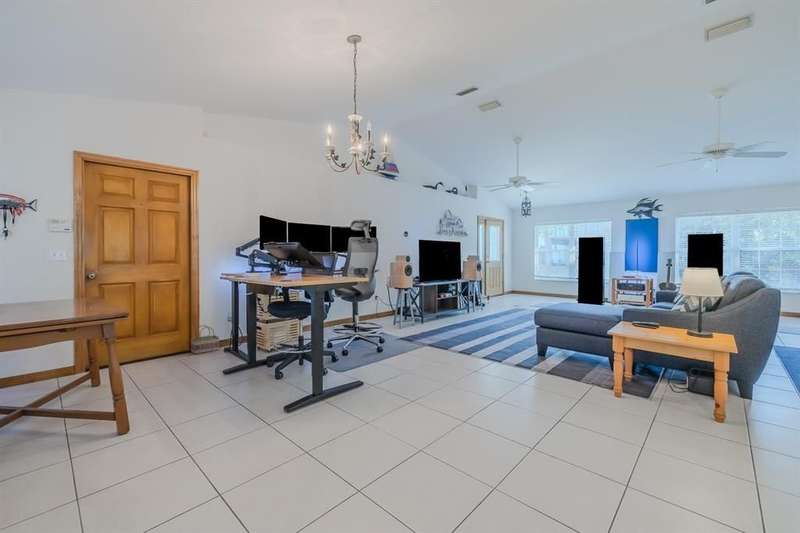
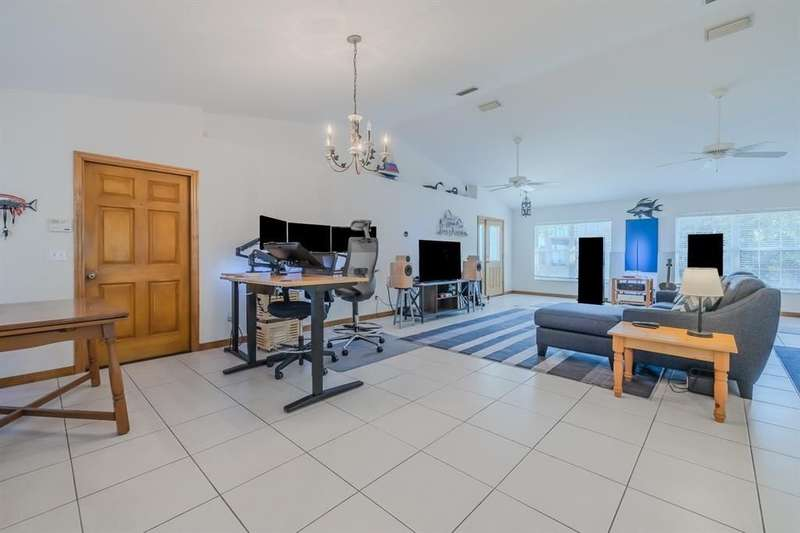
- basket [190,324,220,355]
